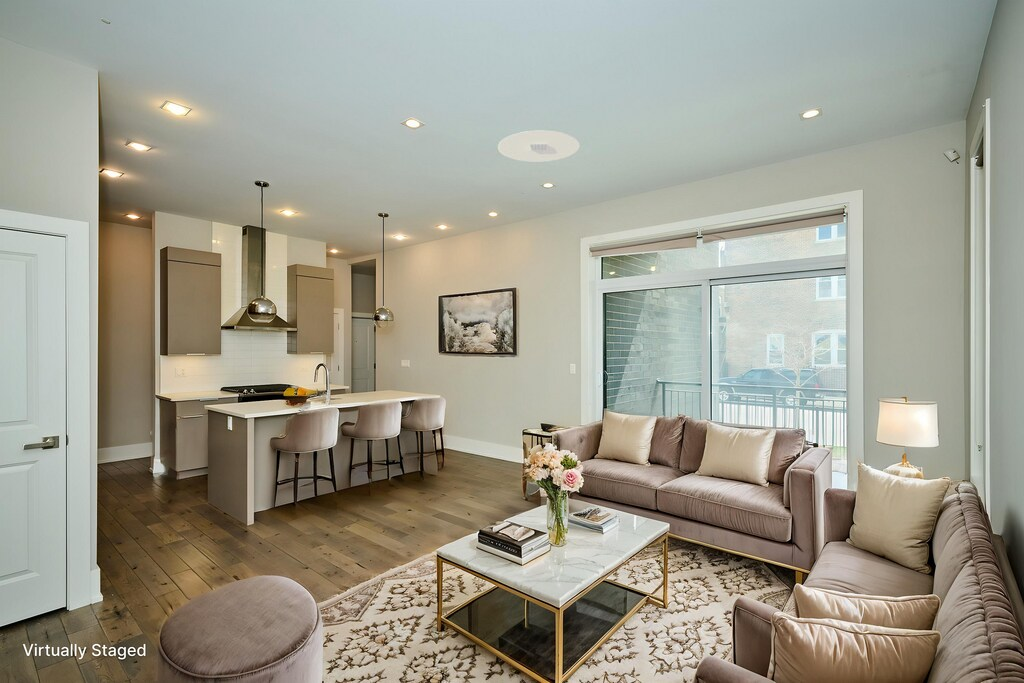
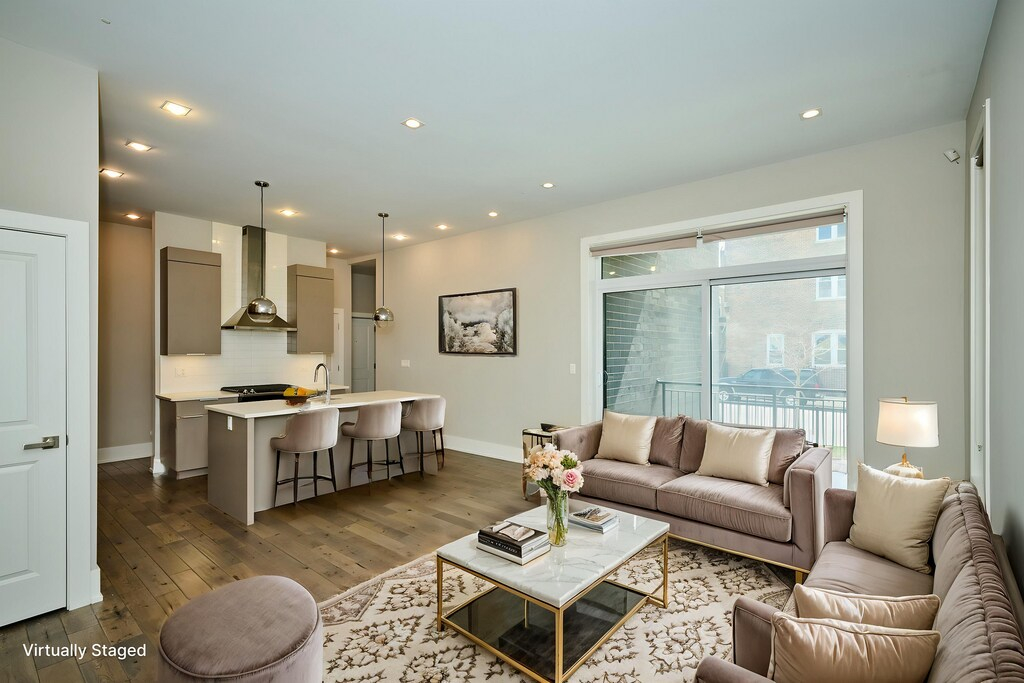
- ceiling light [497,129,580,163]
